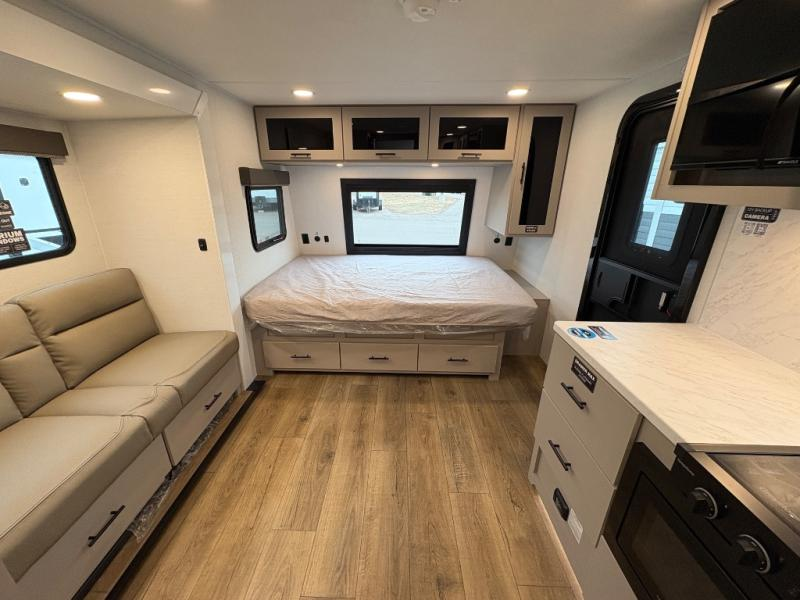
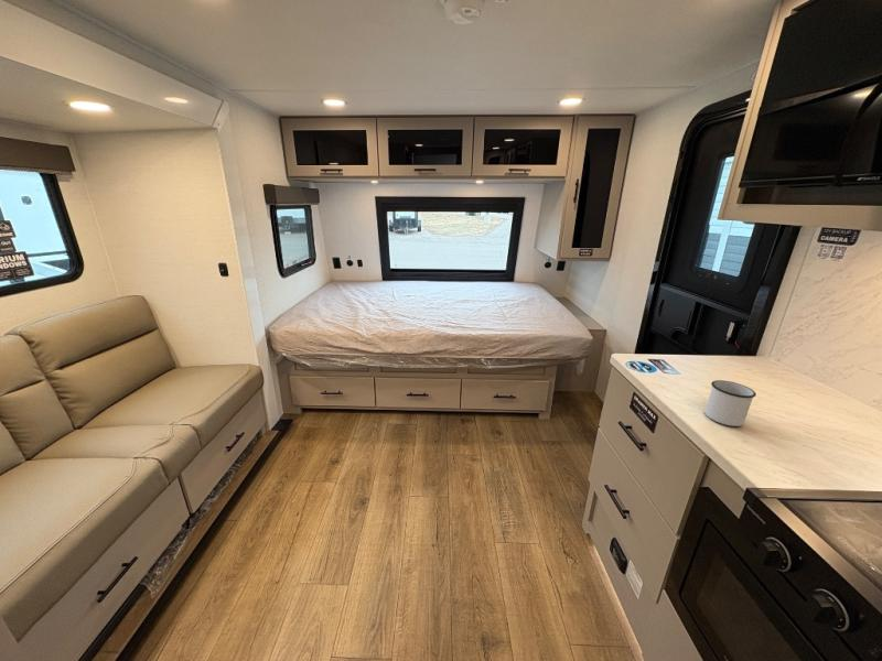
+ mug [703,379,757,427]
